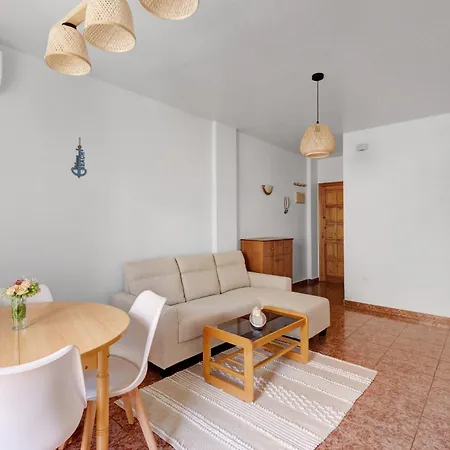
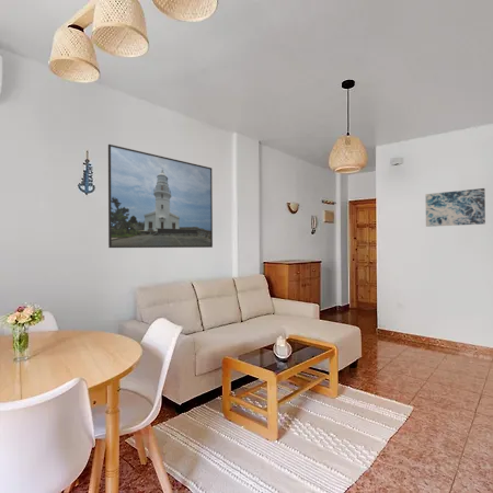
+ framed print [107,144,214,249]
+ wall art [425,187,486,228]
